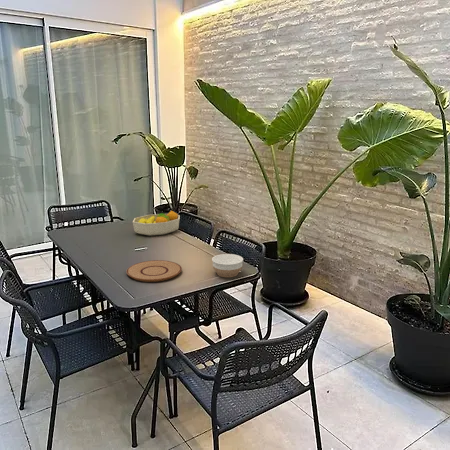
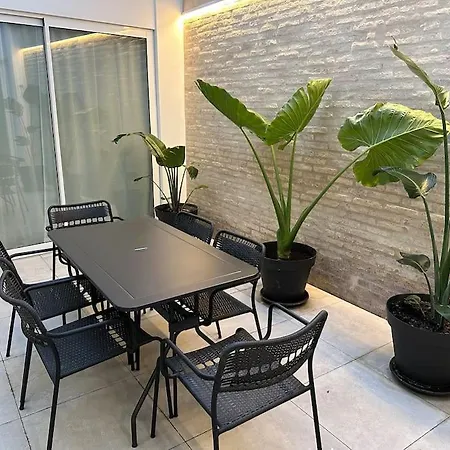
- bowl [211,253,244,278]
- fruit bowl [132,210,181,237]
- plate [125,259,183,283]
